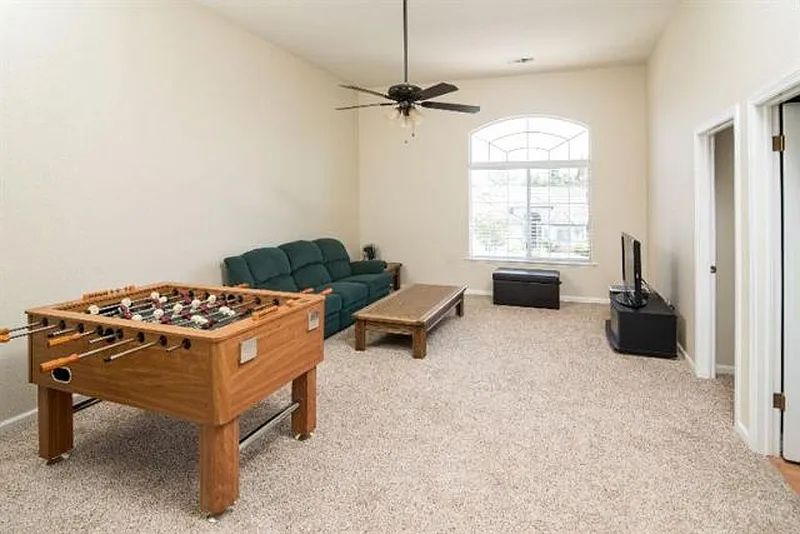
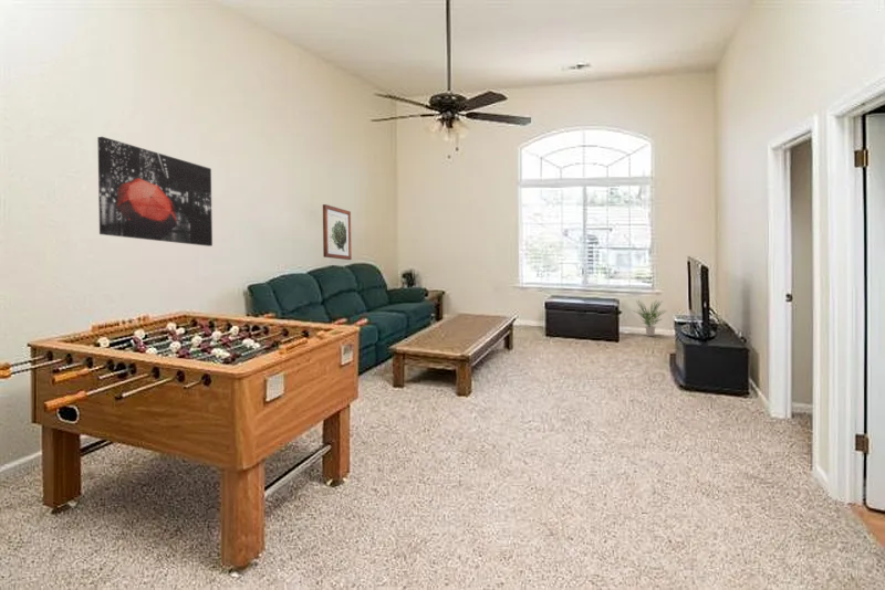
+ wall art [96,136,214,247]
+ wall art [322,203,353,261]
+ potted plant [634,298,667,337]
